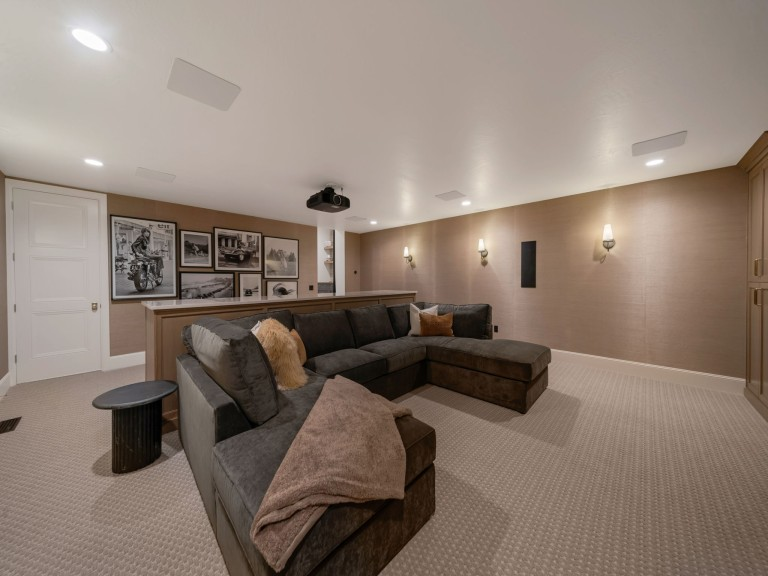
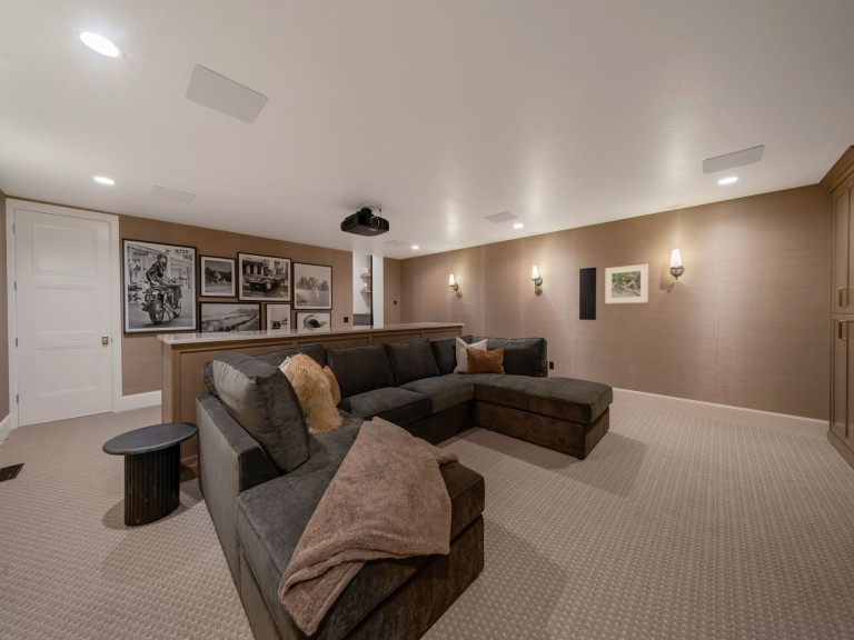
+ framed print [604,263,649,304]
